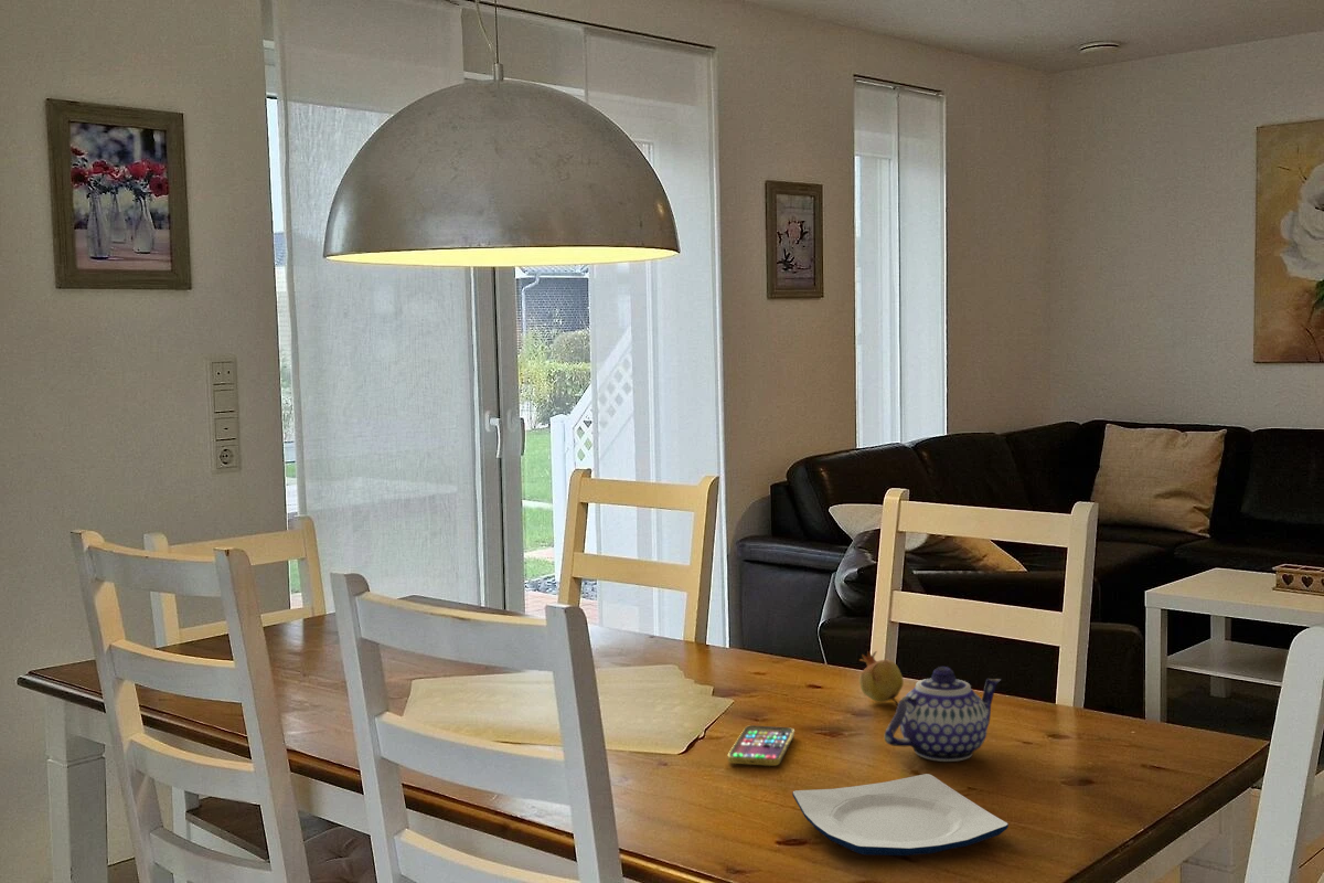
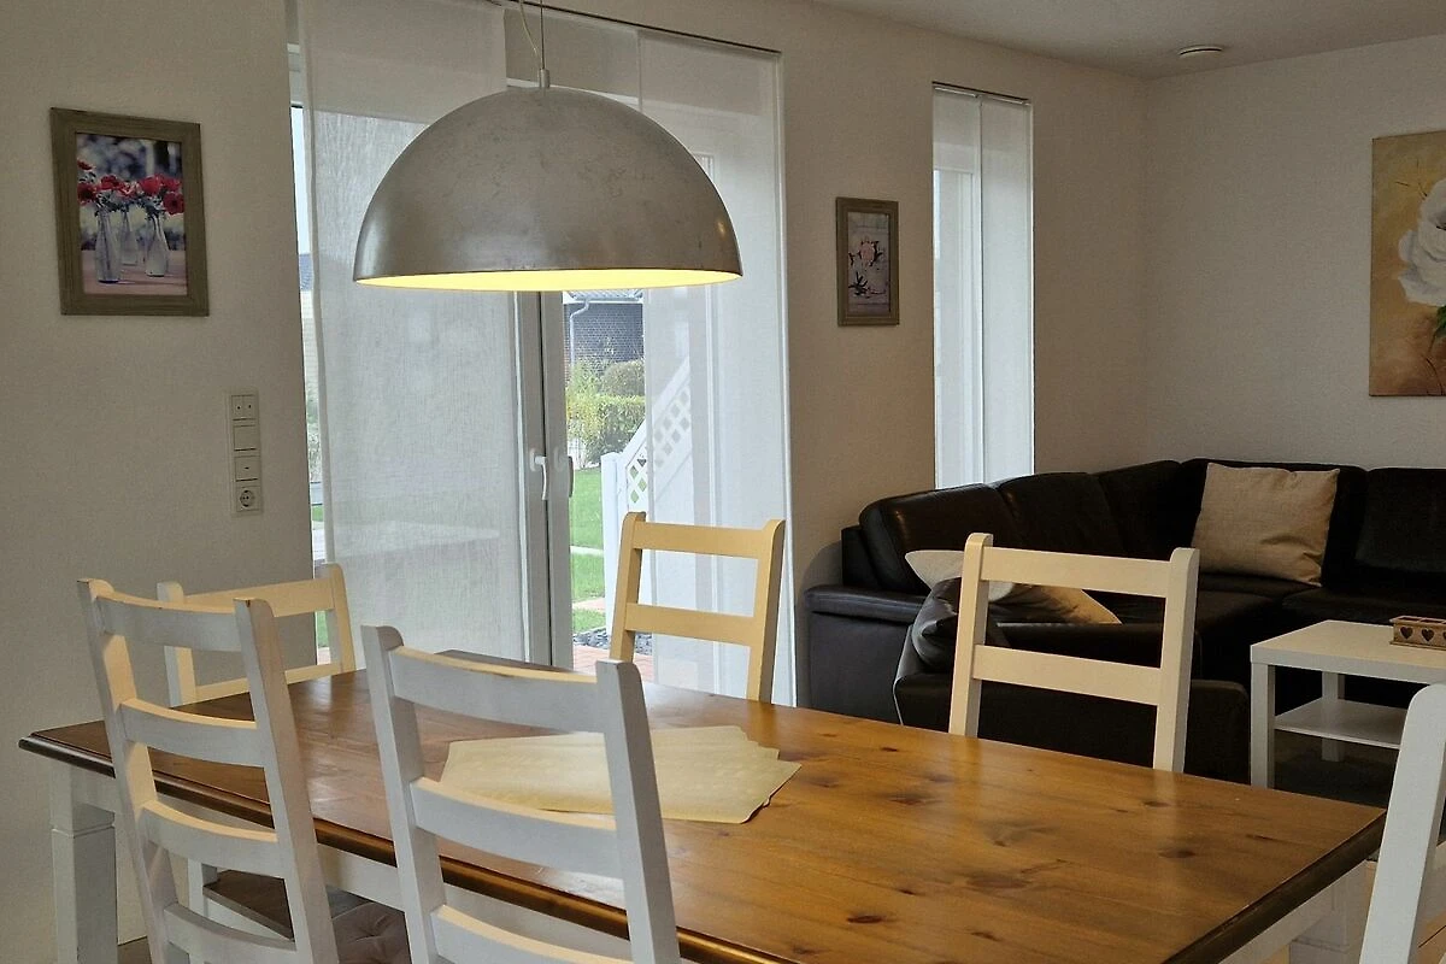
- plate [791,773,1010,857]
- teapot [884,666,1003,763]
- fruit [858,650,905,706]
- smartphone [727,724,796,767]
